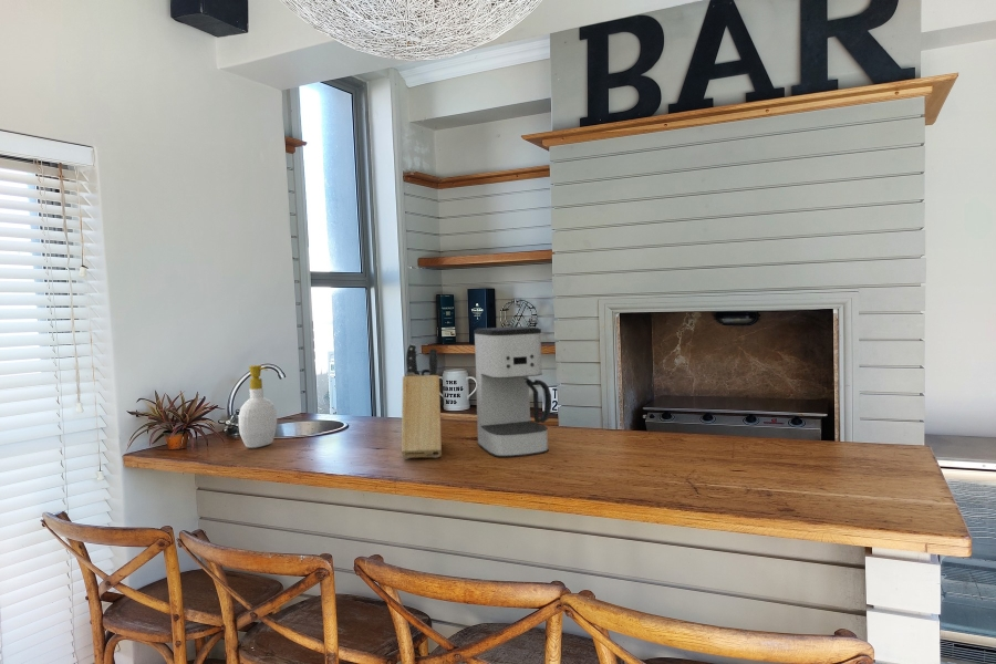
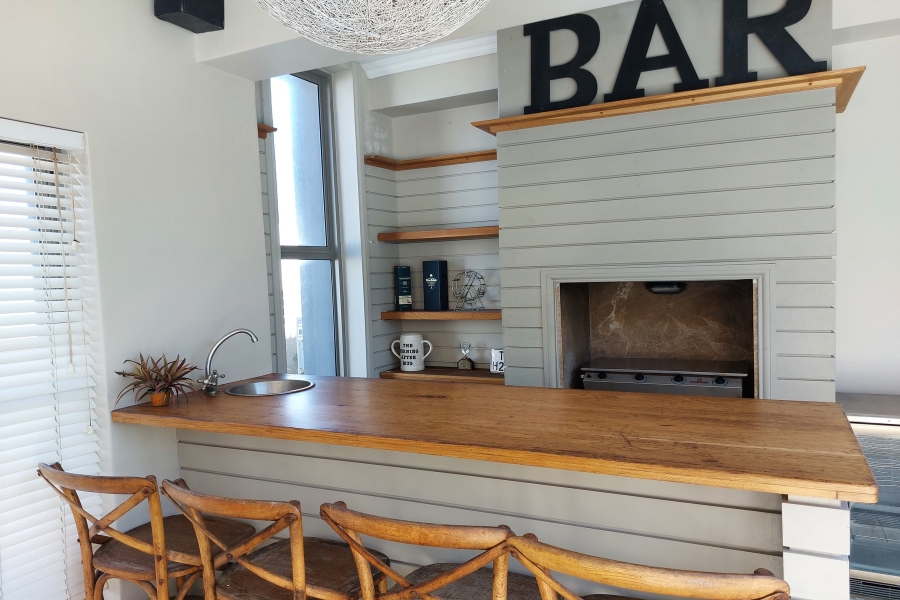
- coffee maker [473,325,552,458]
- soap bottle [238,364,278,449]
- knife block [401,343,443,460]
